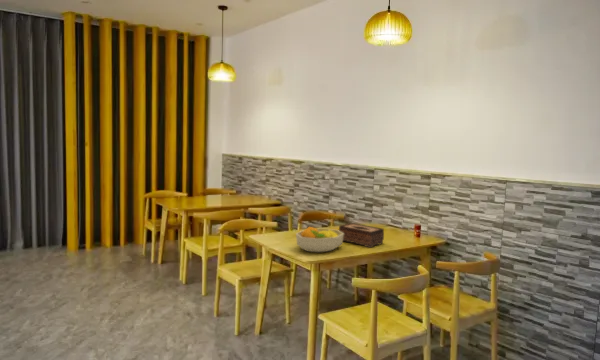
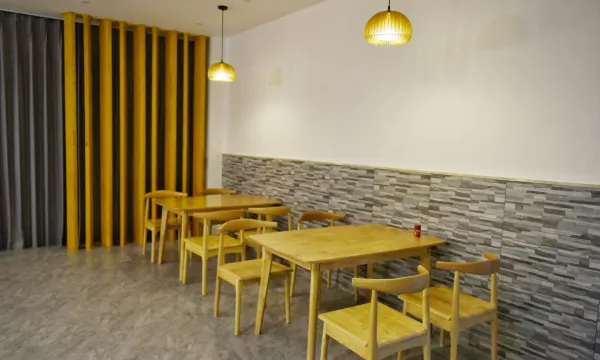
- fruit bowl [295,226,344,253]
- tissue box [338,222,385,248]
